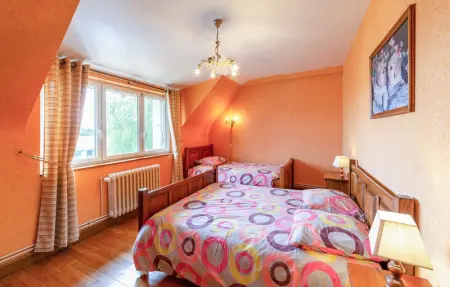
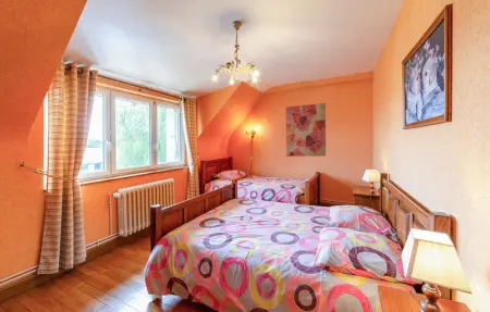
+ wall art [285,102,327,158]
